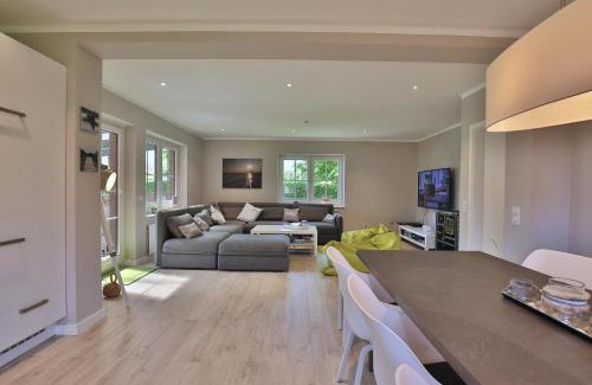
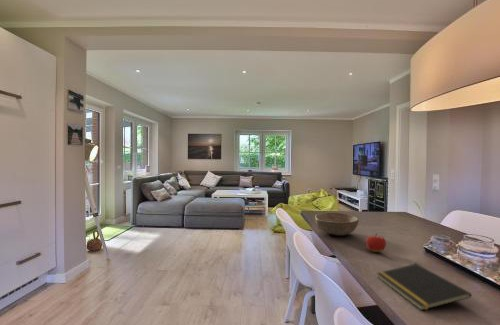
+ notepad [376,263,473,311]
+ bowl [314,212,360,237]
+ fruit [365,233,387,253]
